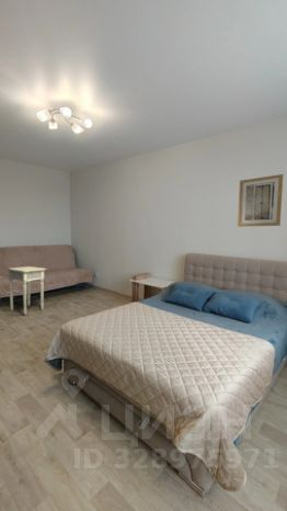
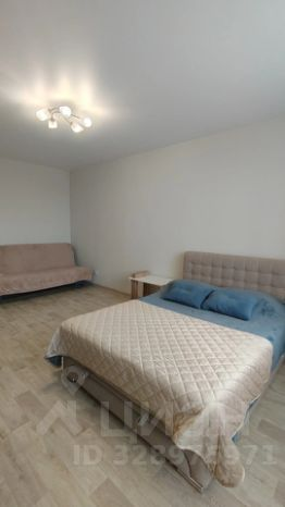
- wall art [237,173,284,228]
- side table [7,265,47,316]
